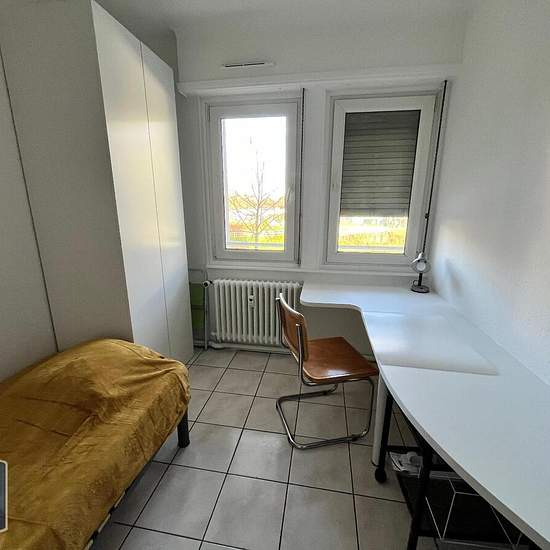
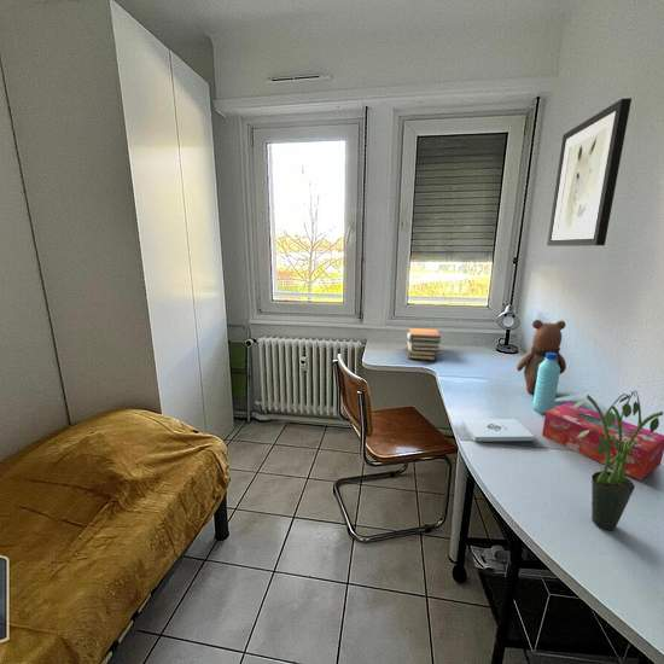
+ teddy bear [516,319,567,395]
+ notepad [461,418,535,443]
+ potted plant [572,390,664,531]
+ water bottle [532,353,560,414]
+ tissue box [541,401,664,482]
+ book stack [406,326,442,361]
+ wall art [546,97,633,247]
